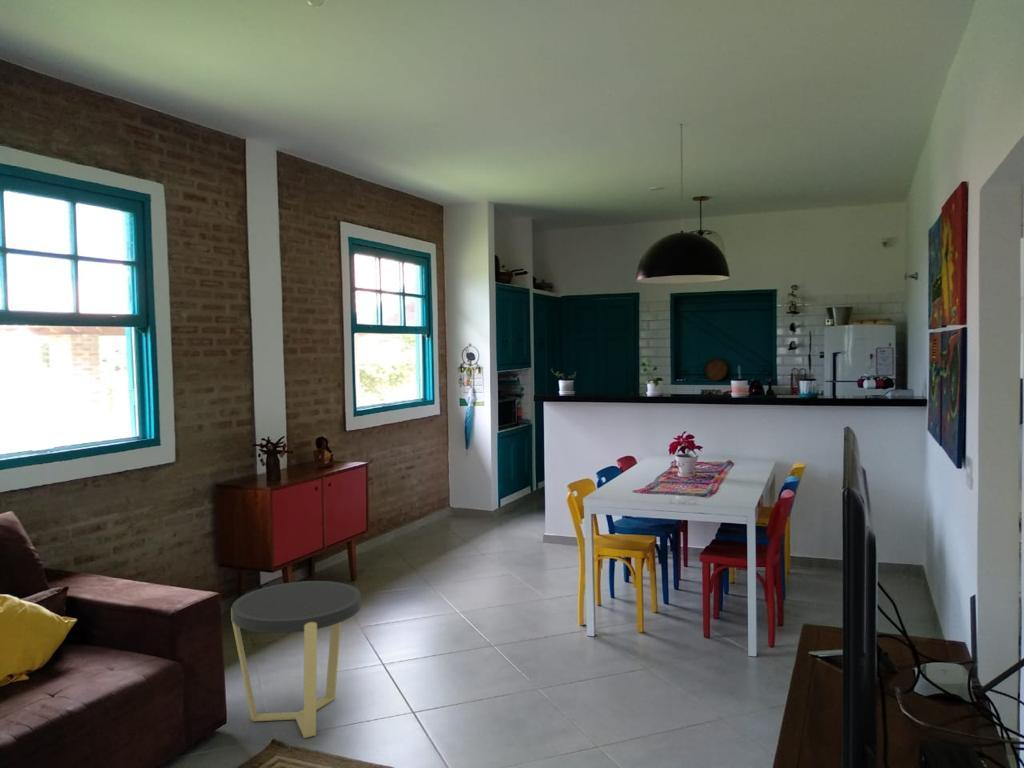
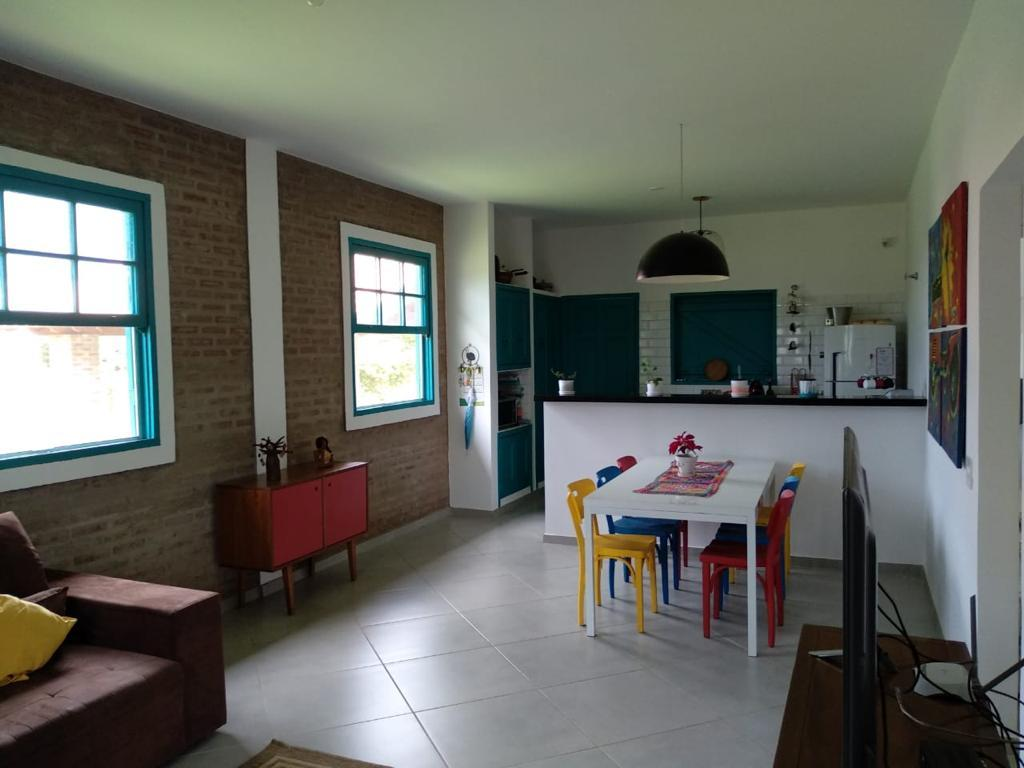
- side table [230,580,362,739]
